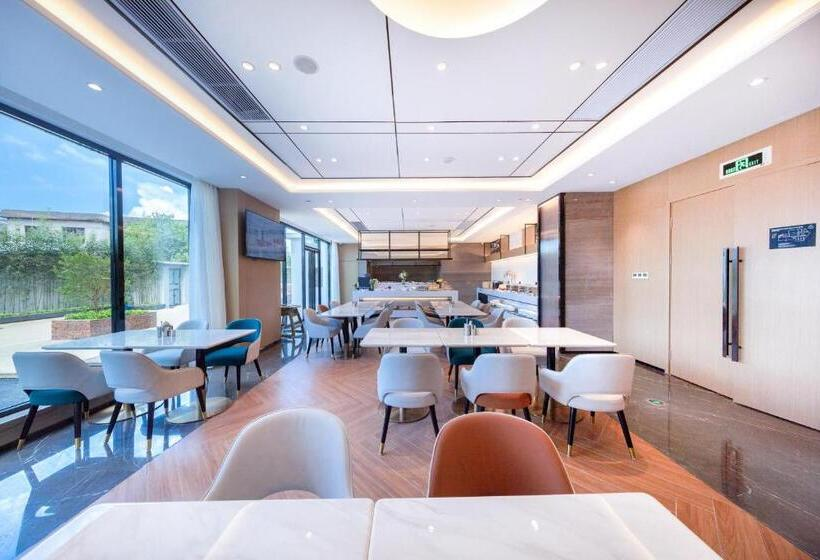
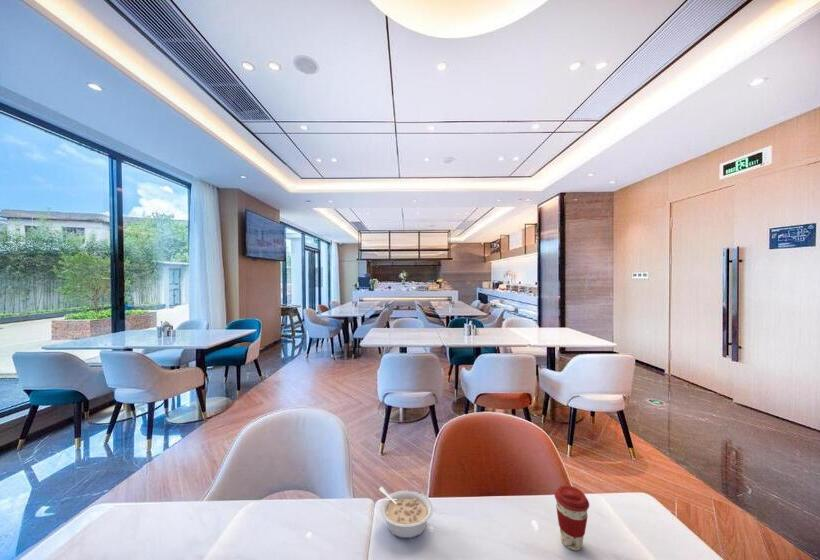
+ coffee cup [554,484,590,551]
+ legume [378,486,434,540]
